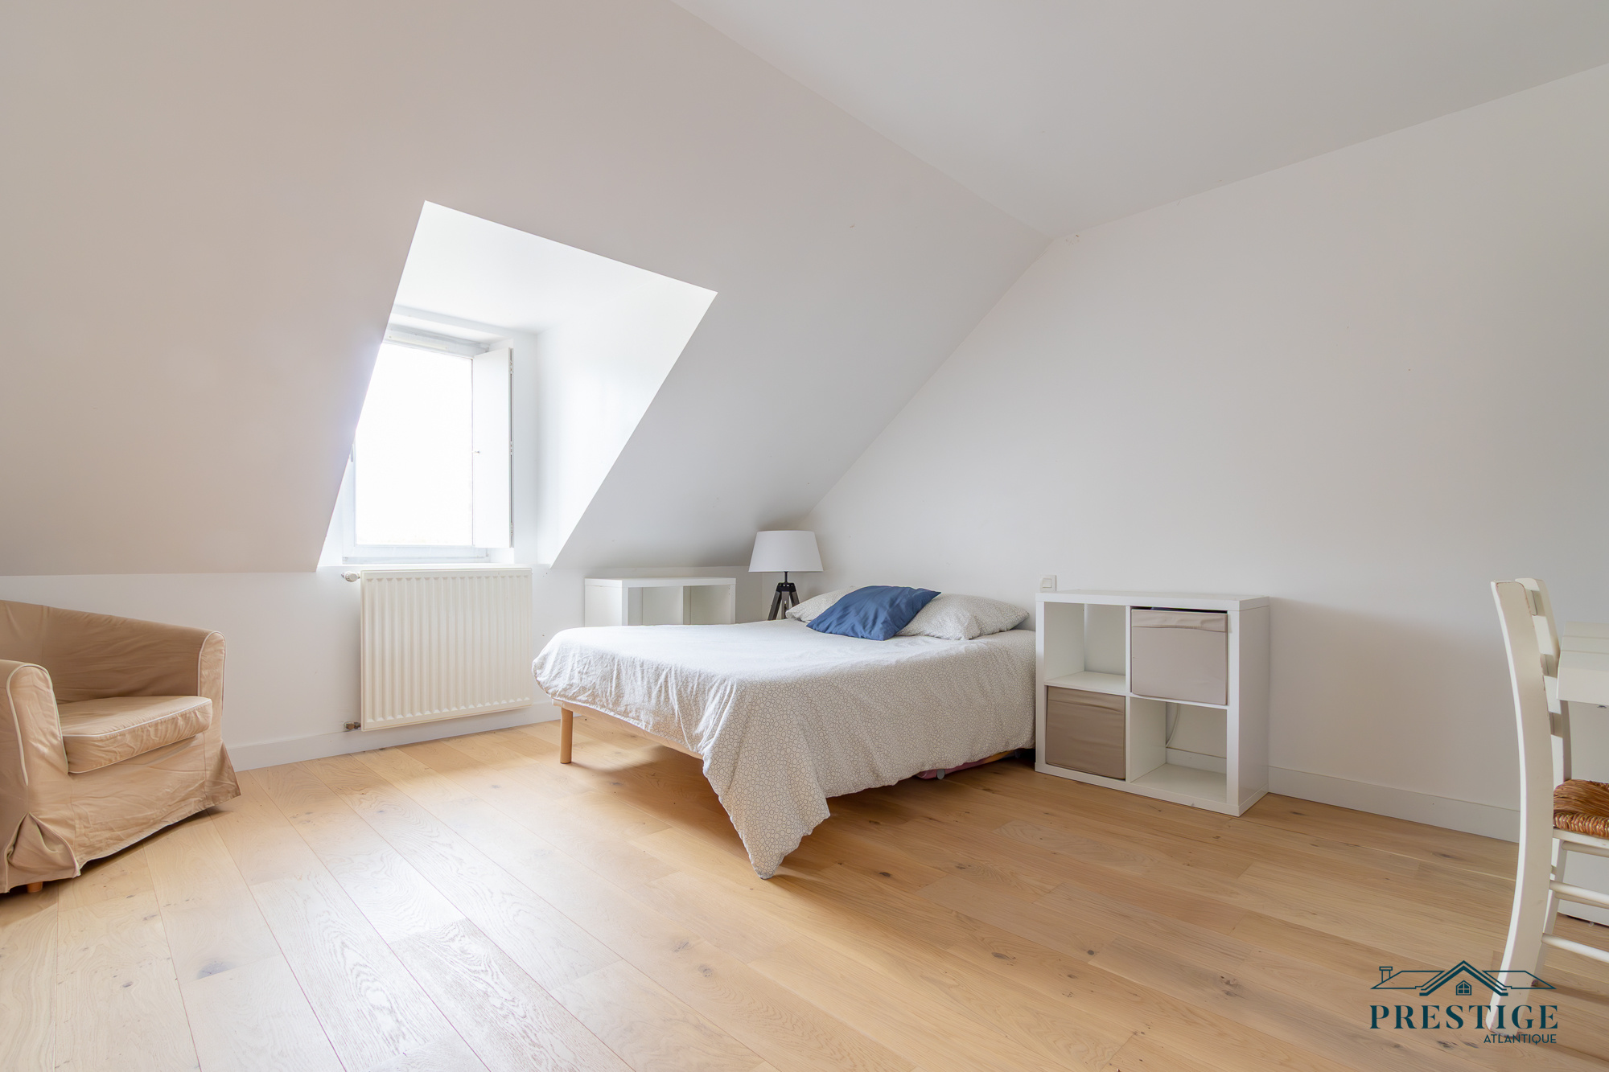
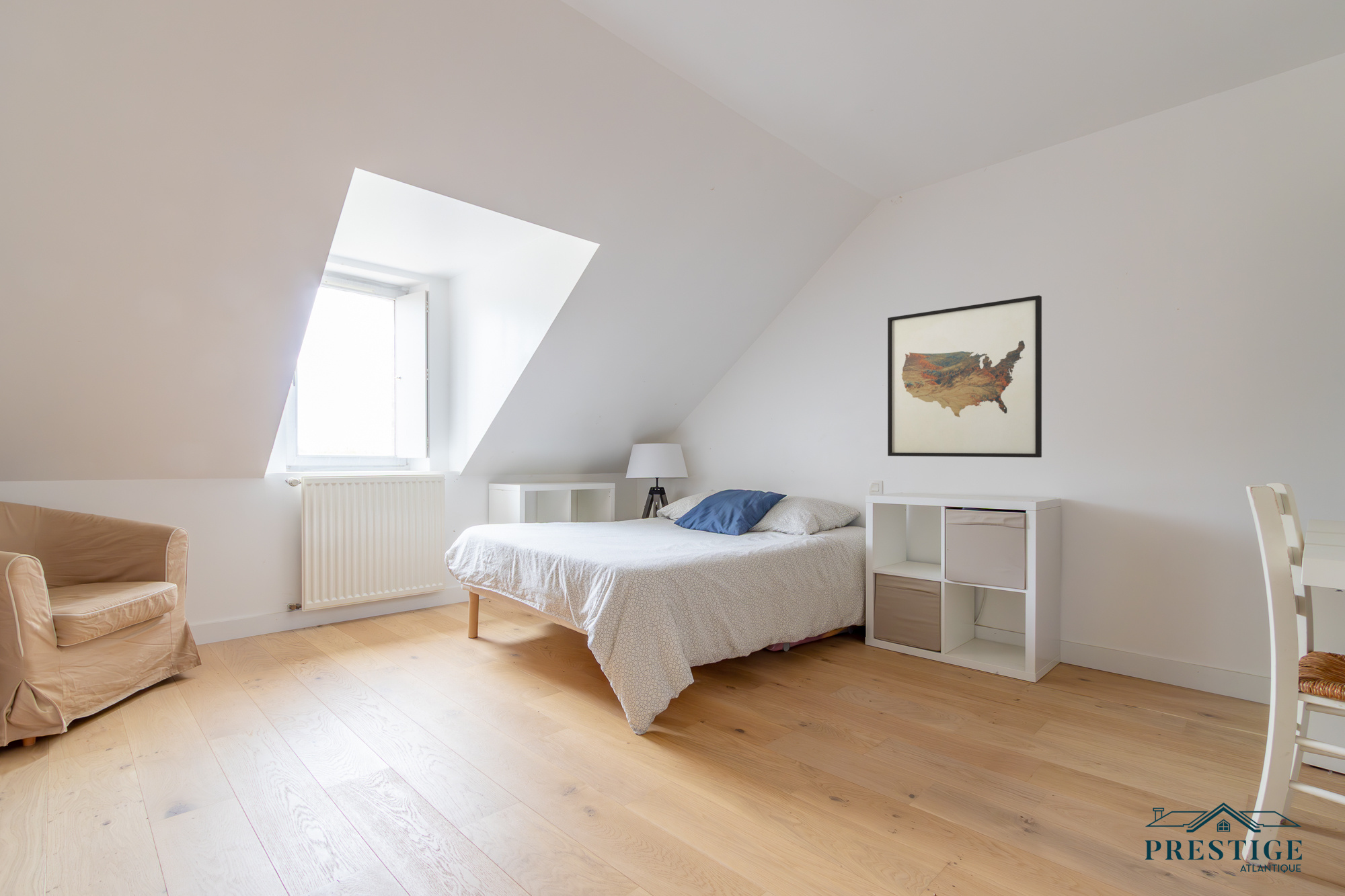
+ wall art [887,294,1042,458]
